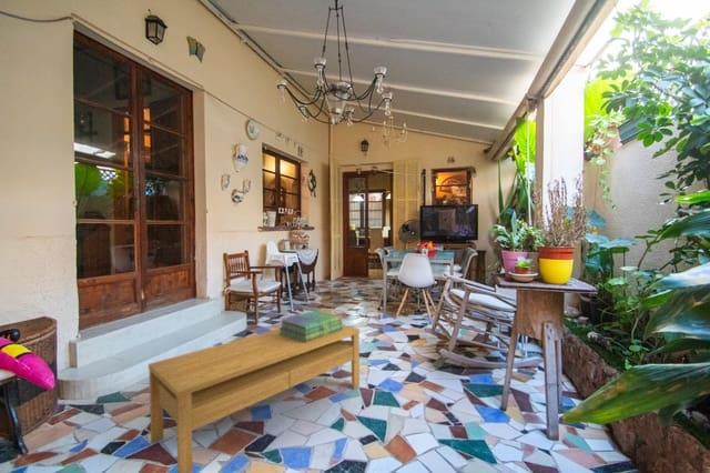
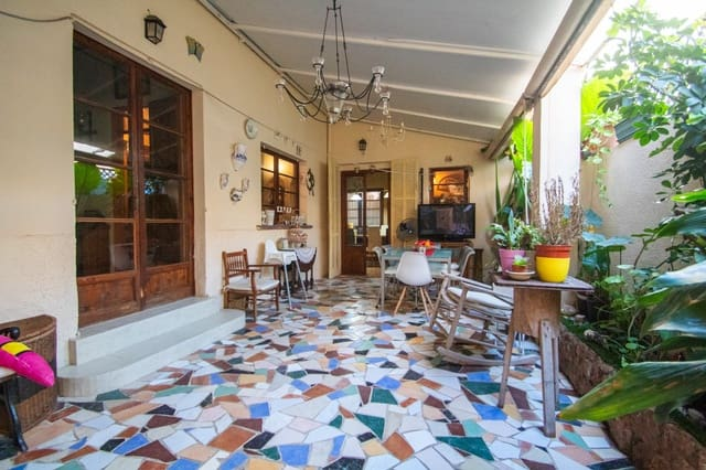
- coffee table [148,323,361,473]
- stack of books [277,310,344,342]
